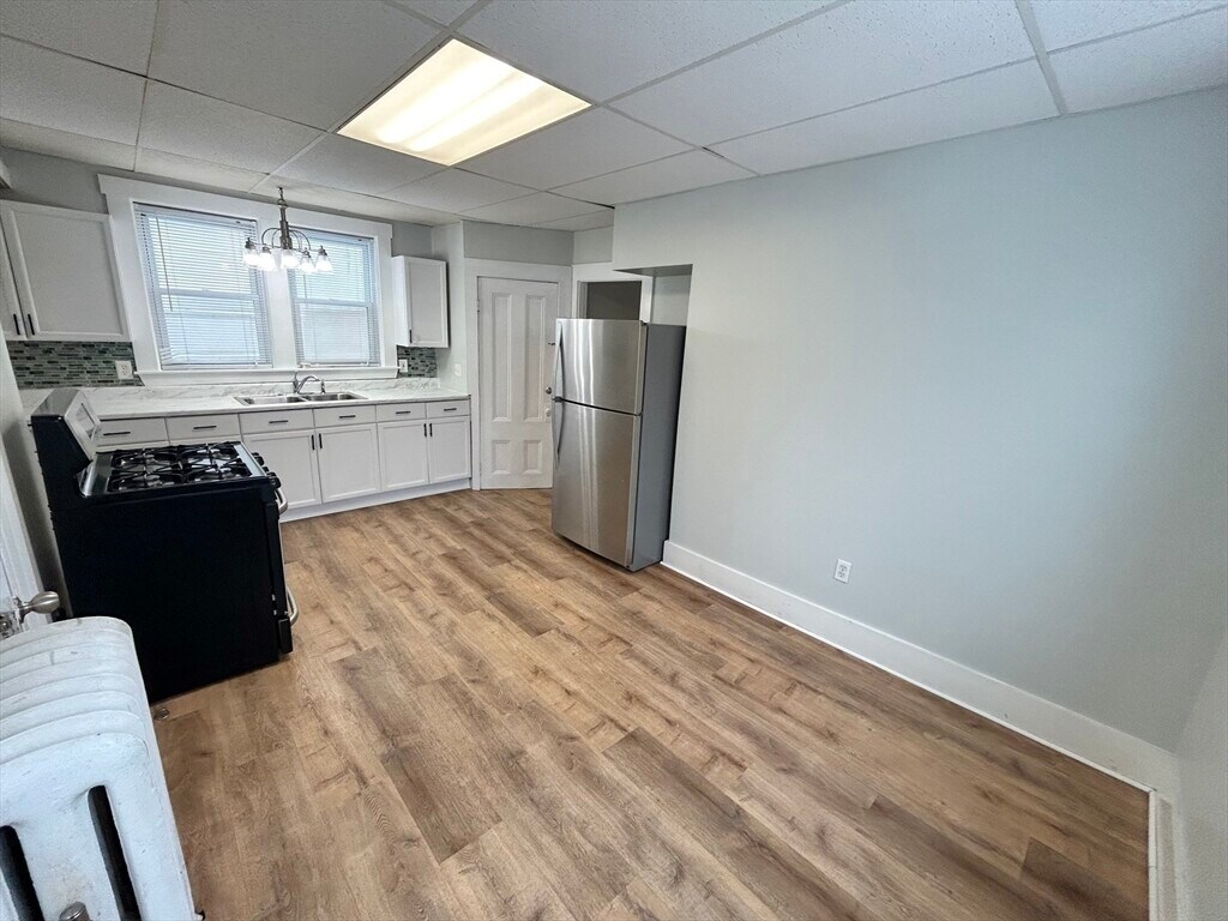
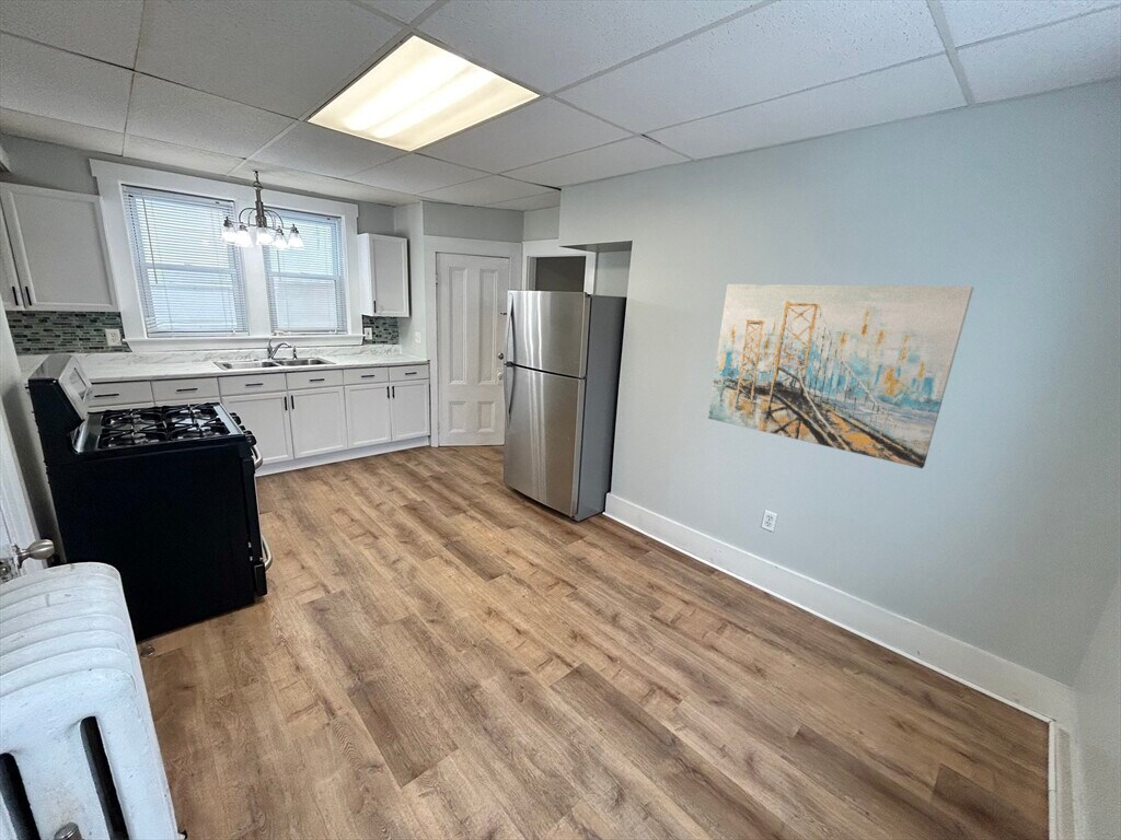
+ wall art [707,283,974,469]
